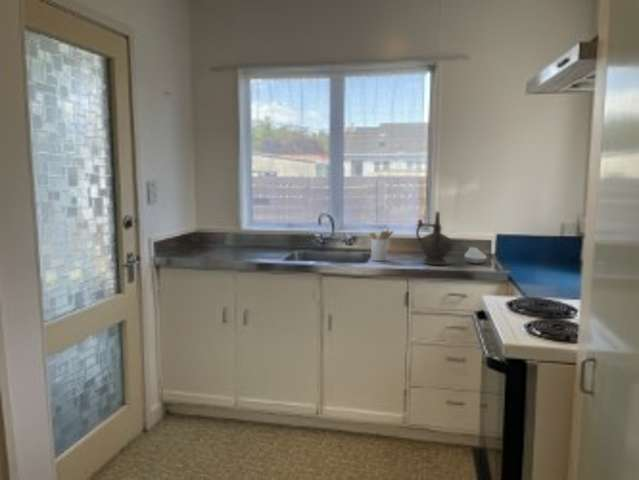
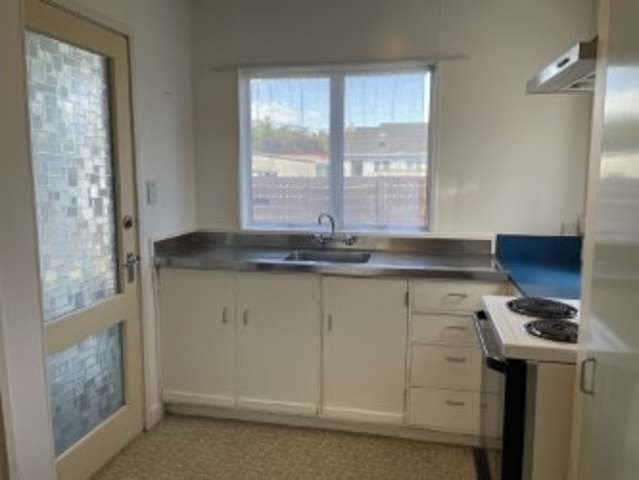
- spoon rest [463,246,488,264]
- ceremonial vessel [415,211,454,266]
- utensil holder [368,227,395,262]
